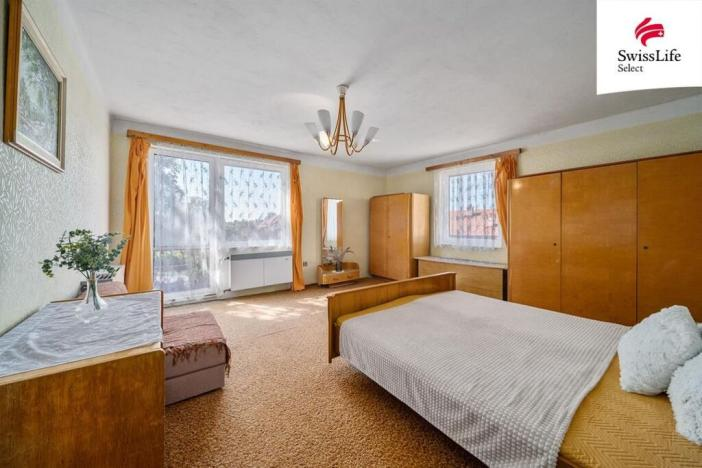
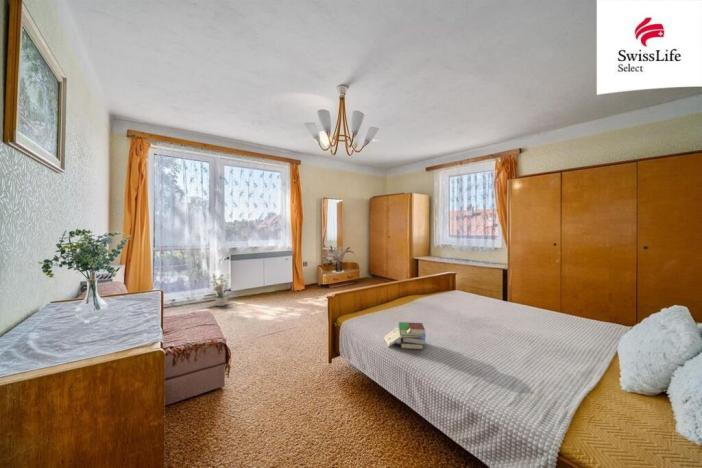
+ book [383,321,427,351]
+ potted plant [203,272,234,307]
